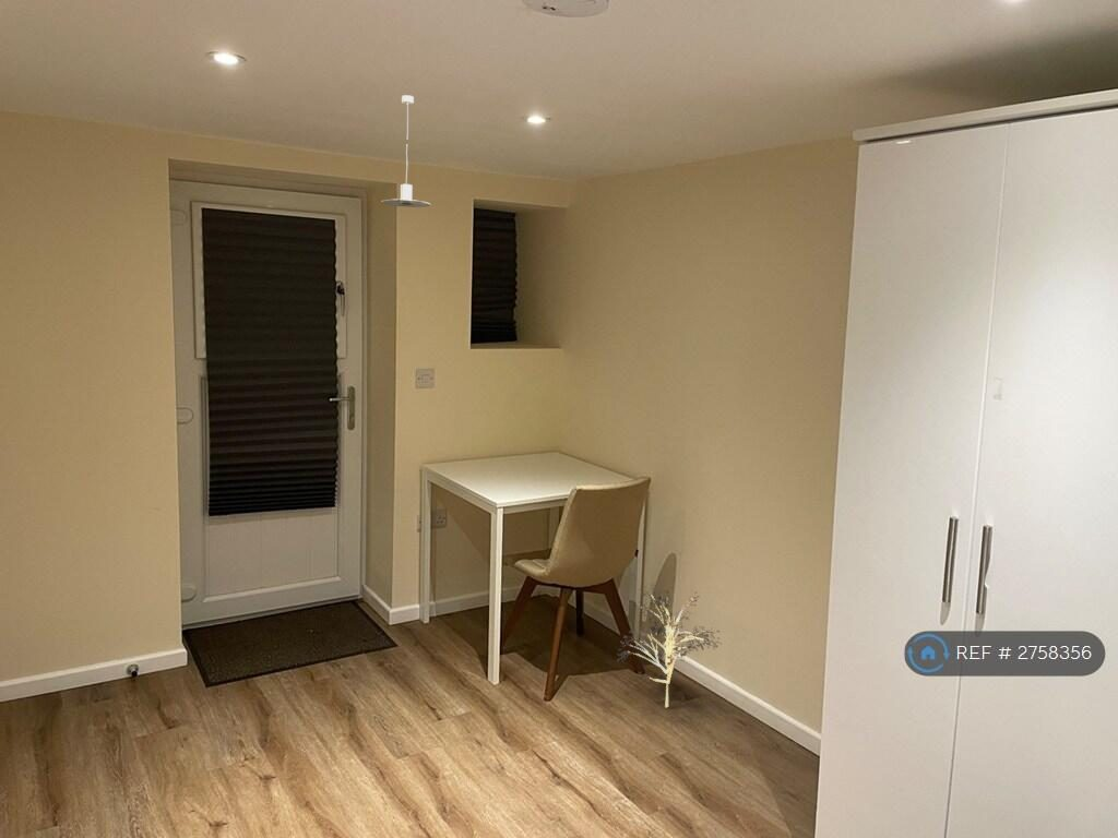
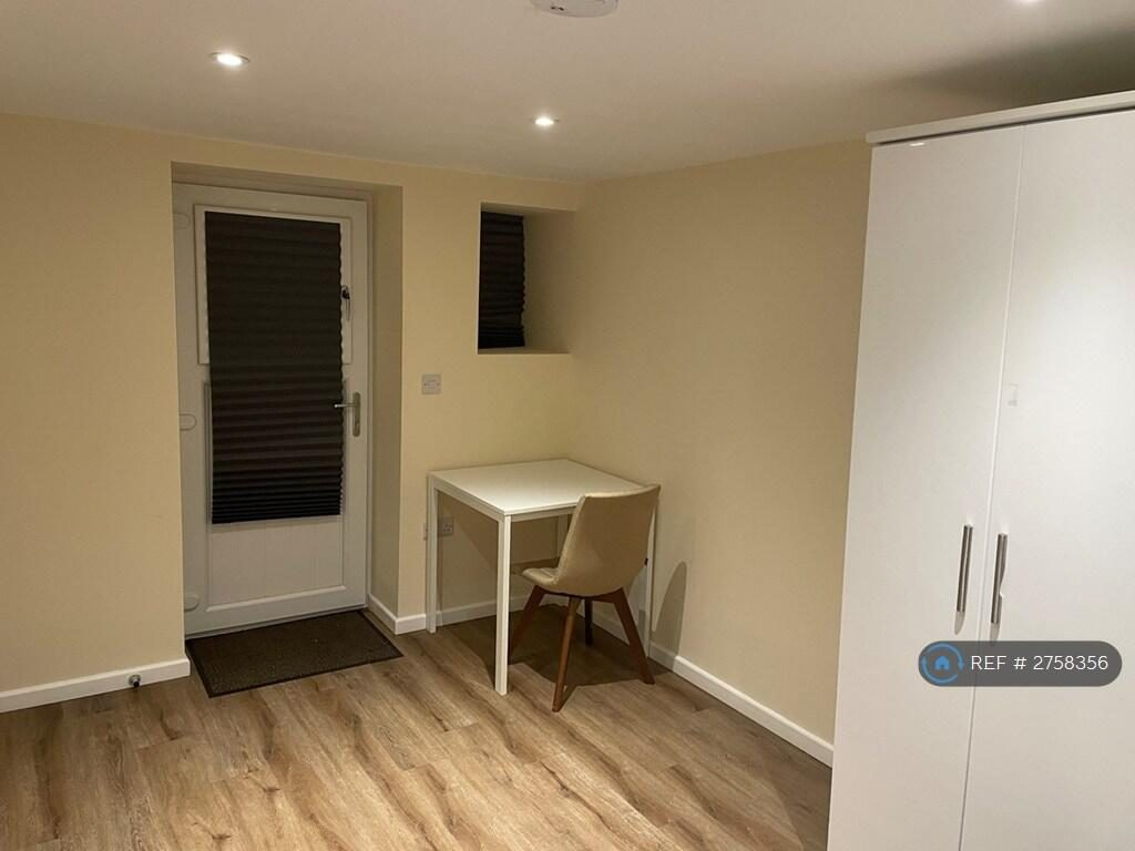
- decorative plant [616,579,723,709]
- pendant light [380,94,432,208]
